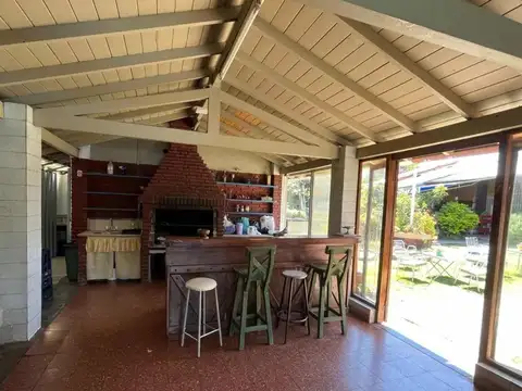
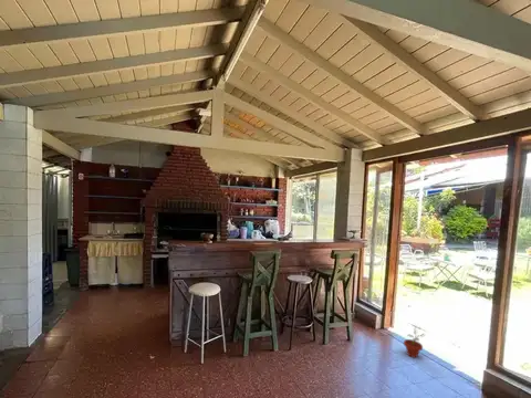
+ potted plant [403,327,426,358]
